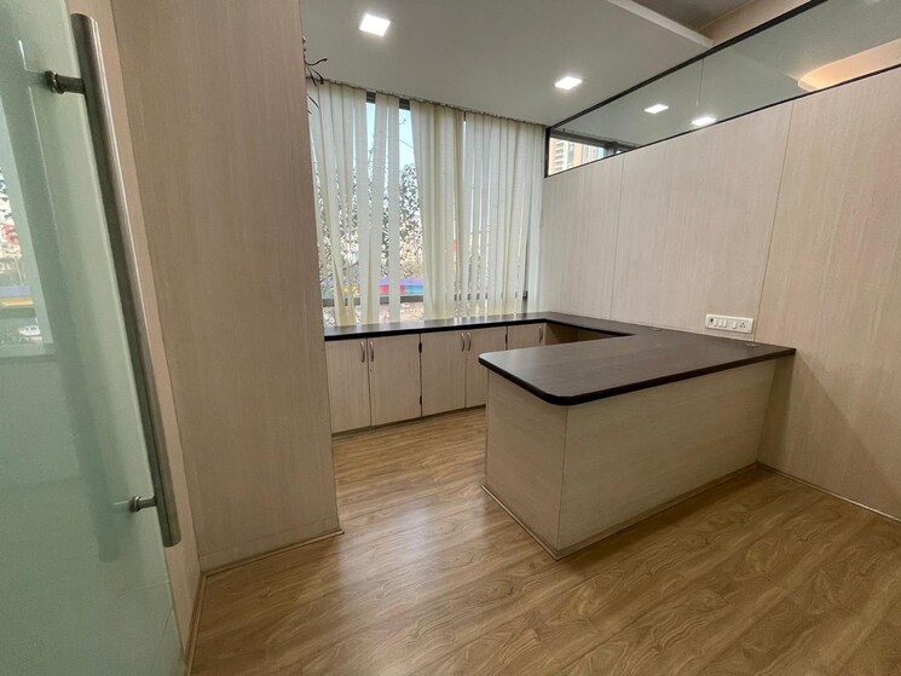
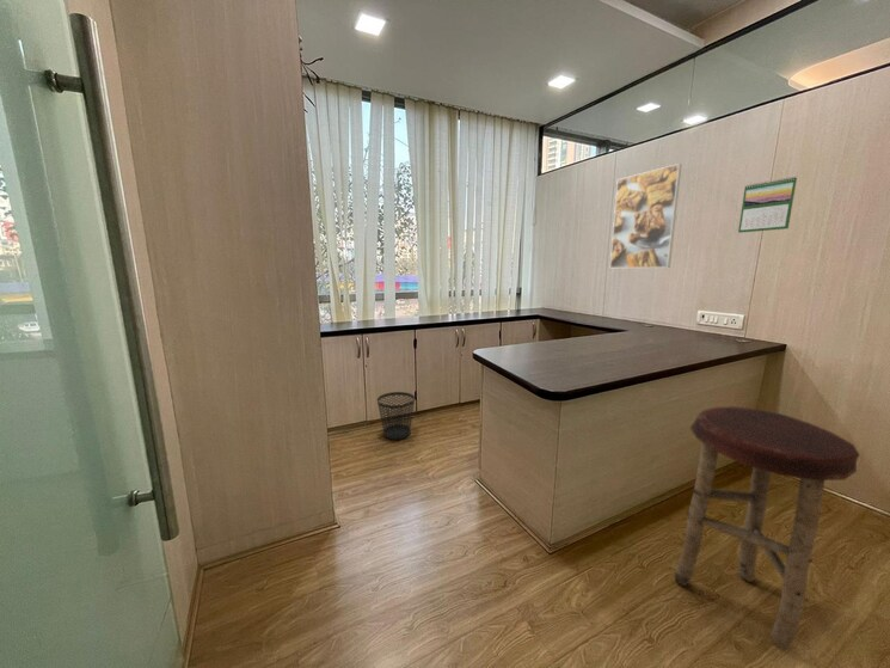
+ calendar [737,176,798,234]
+ stool [673,405,861,650]
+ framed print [609,163,683,269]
+ wastebasket [376,391,416,441]
